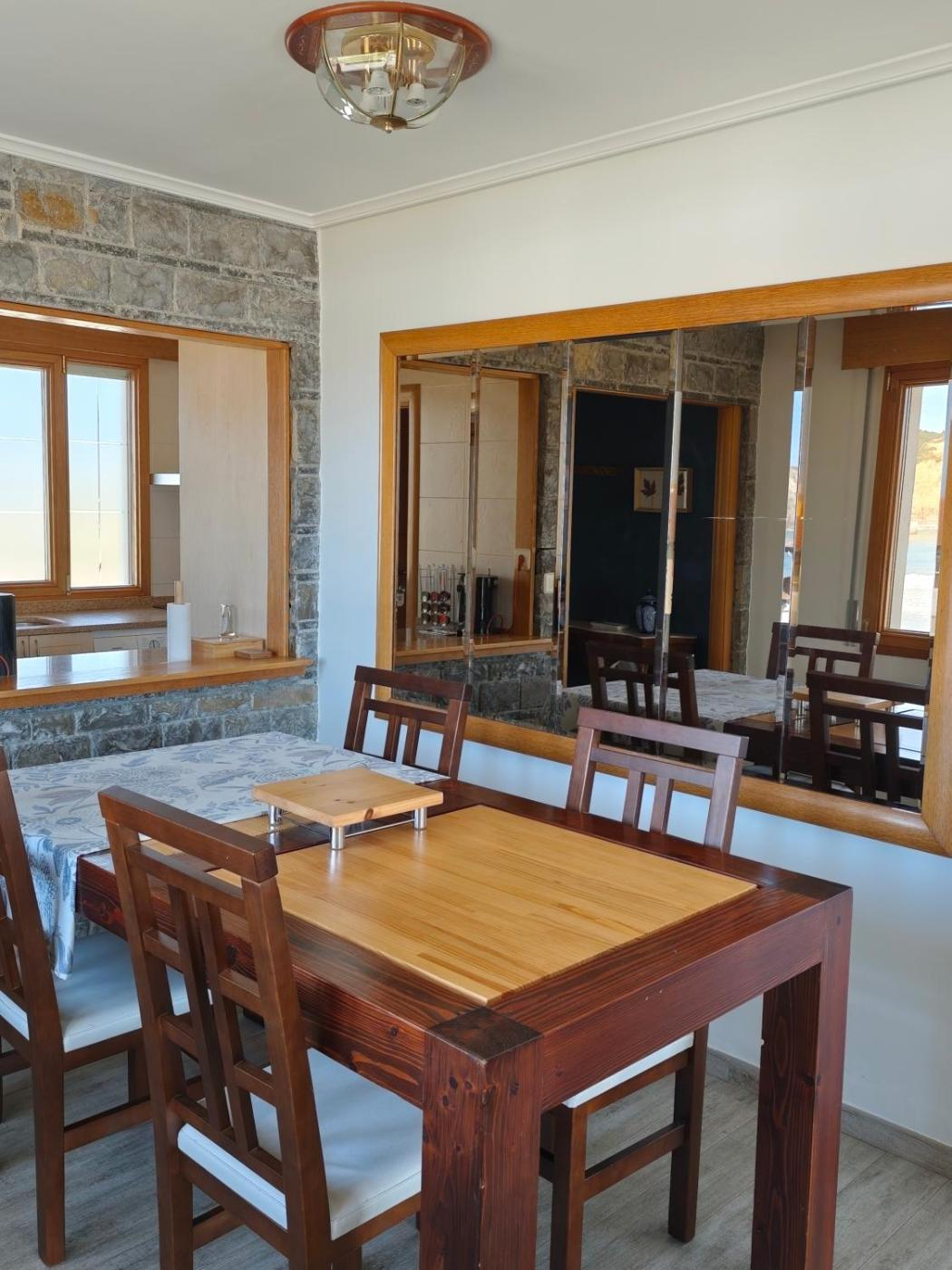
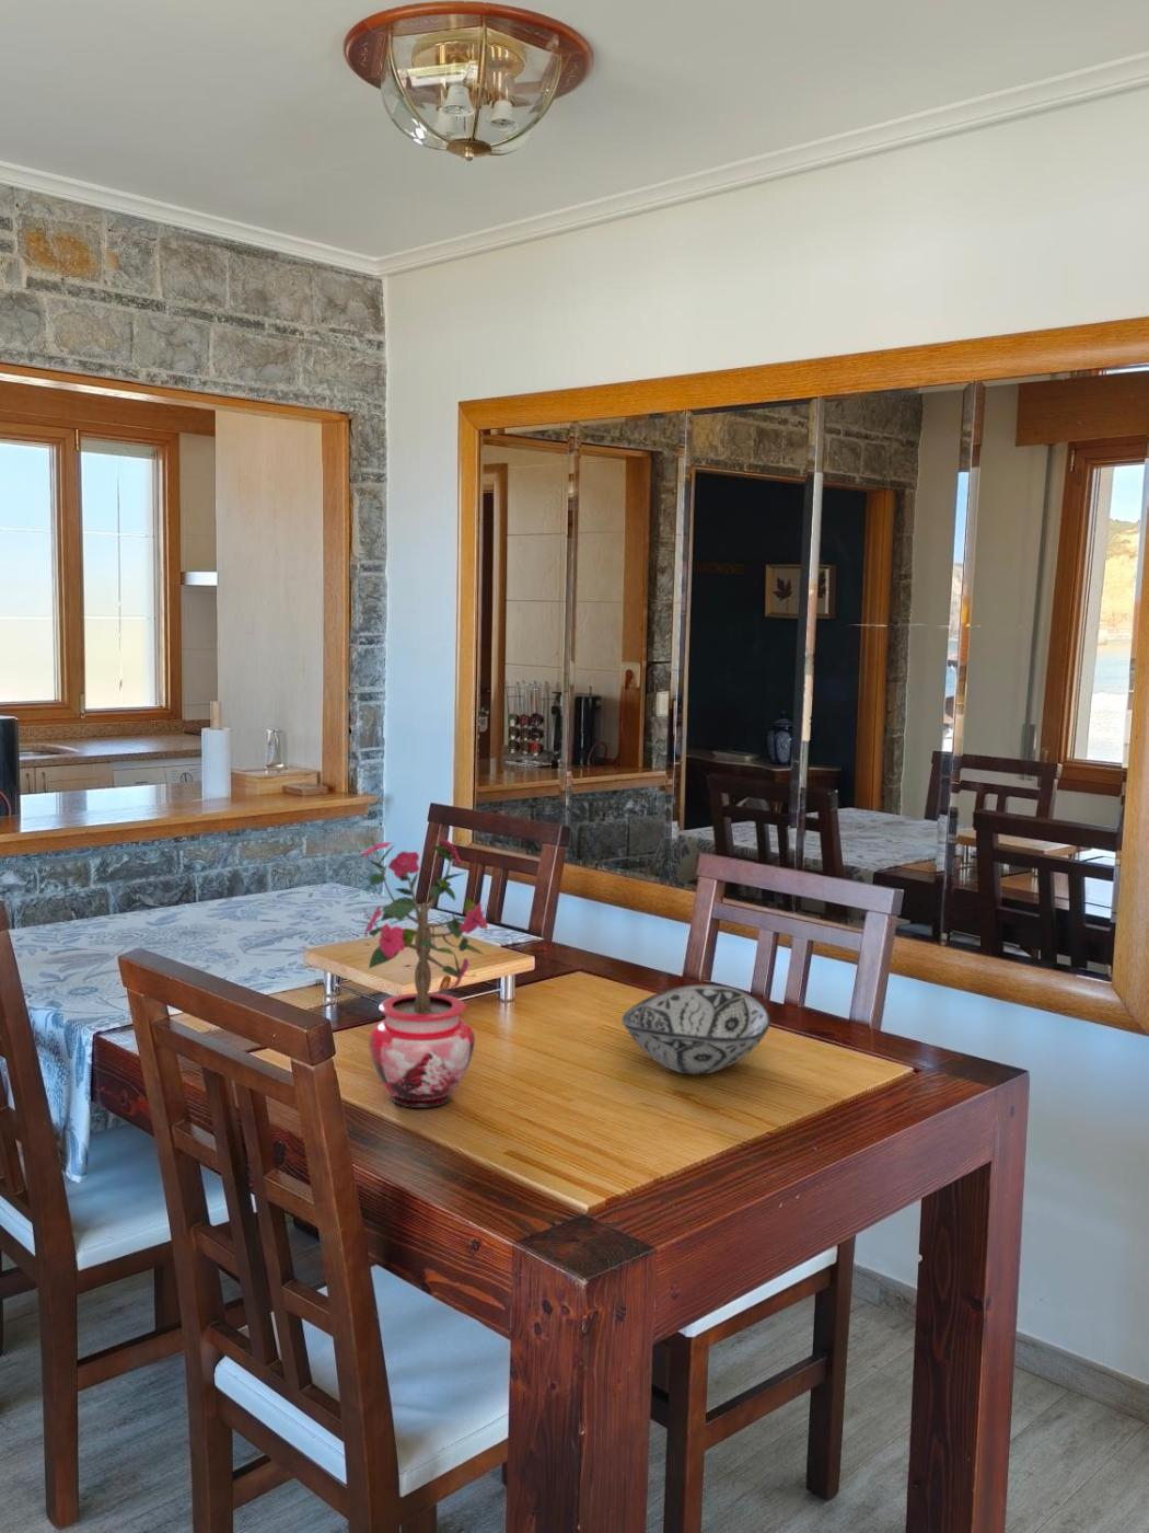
+ decorative bowl [620,984,771,1076]
+ potted plant [360,834,490,1109]
